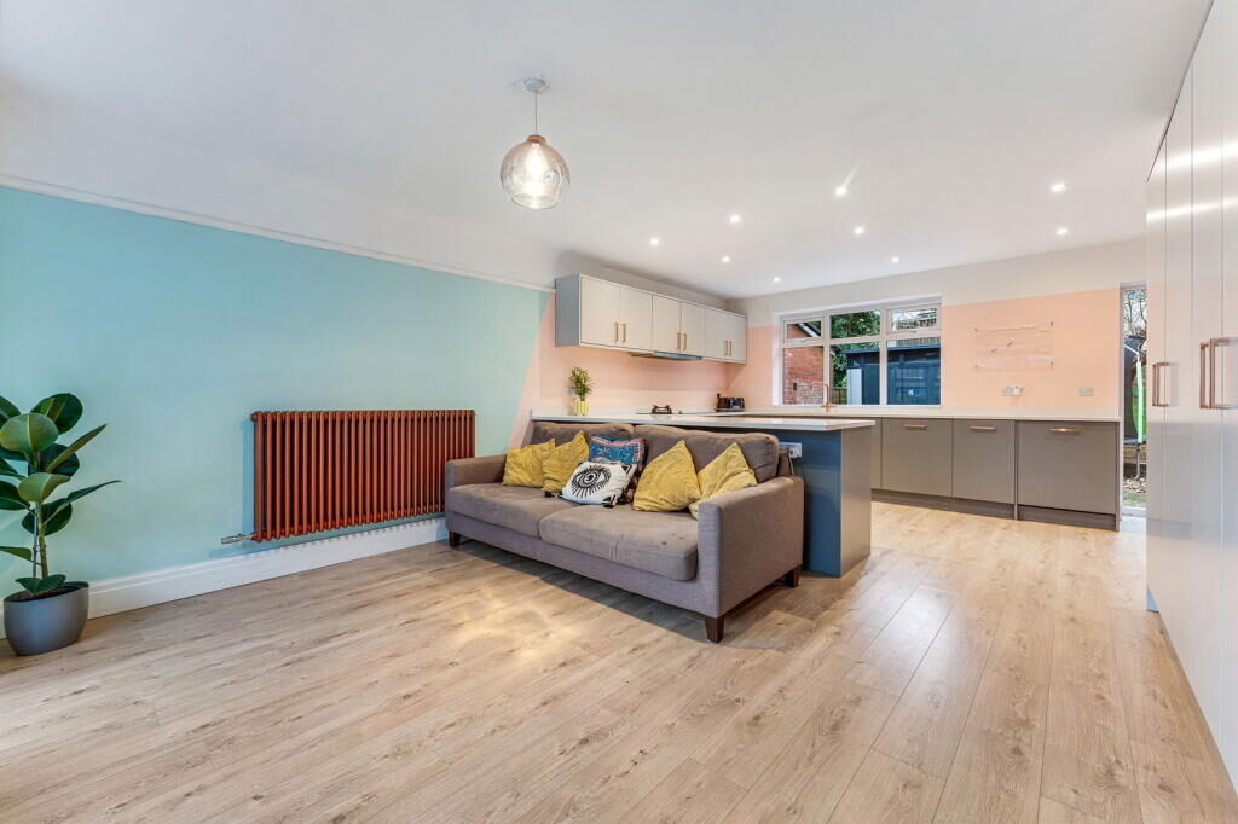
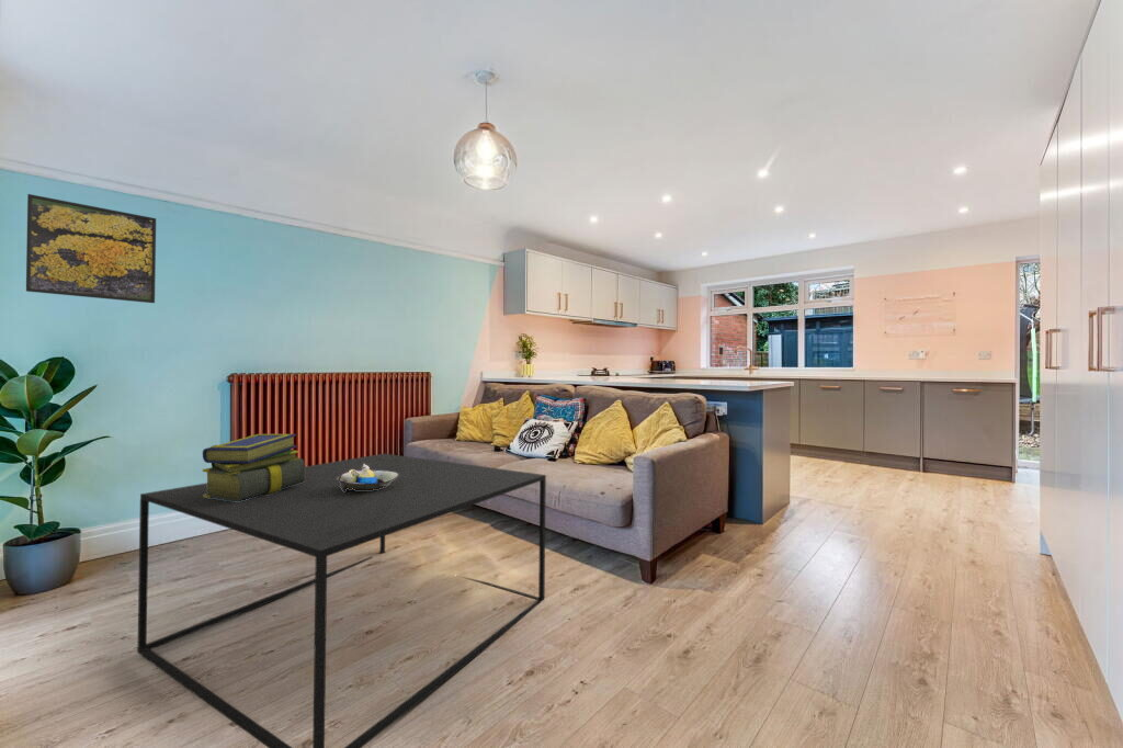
+ decorative bowl [337,464,399,491]
+ stack of books [202,433,306,501]
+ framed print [25,193,157,304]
+ coffee table [136,453,547,748]
